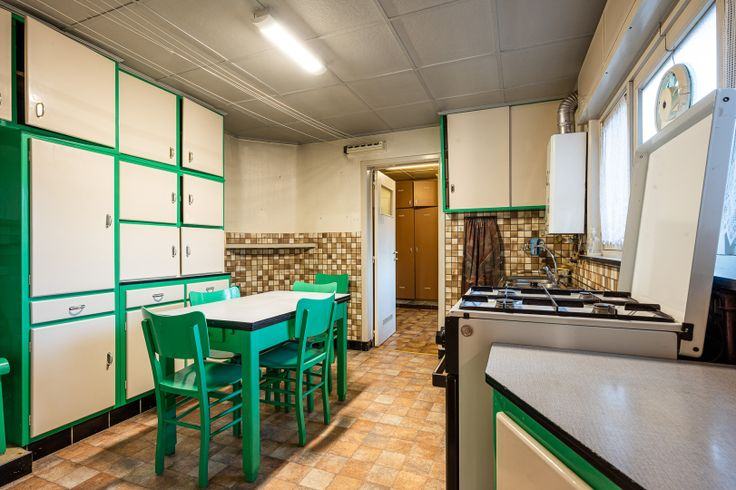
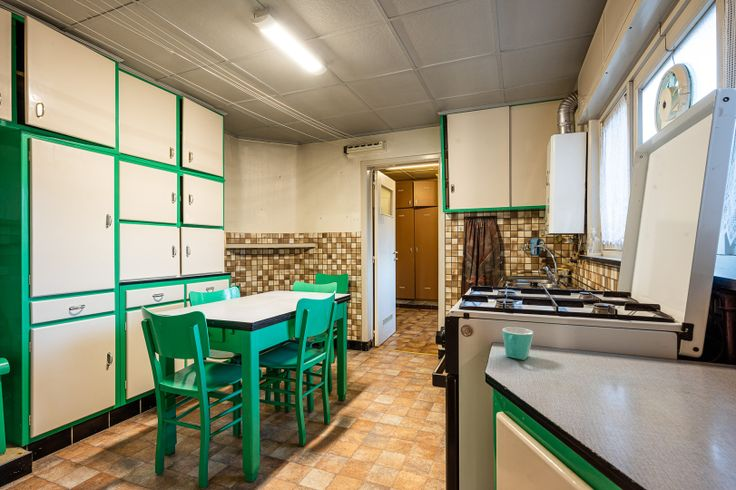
+ mug [501,326,534,361]
